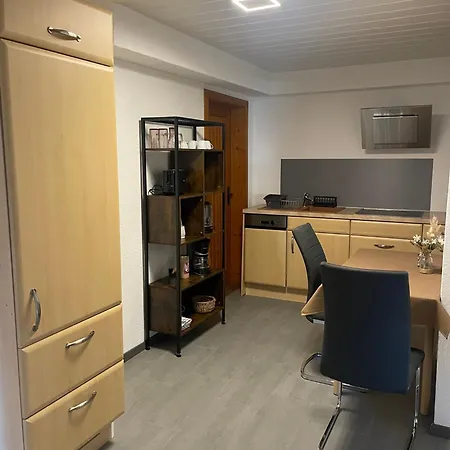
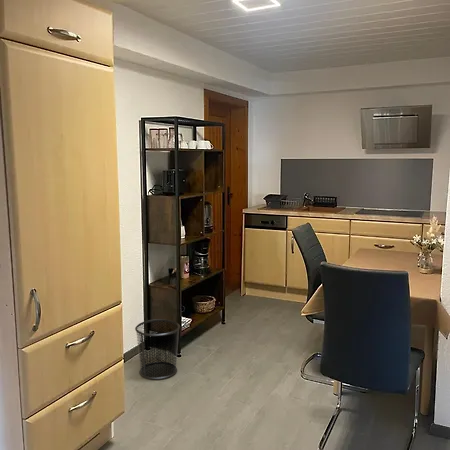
+ waste bin [134,318,181,380]
